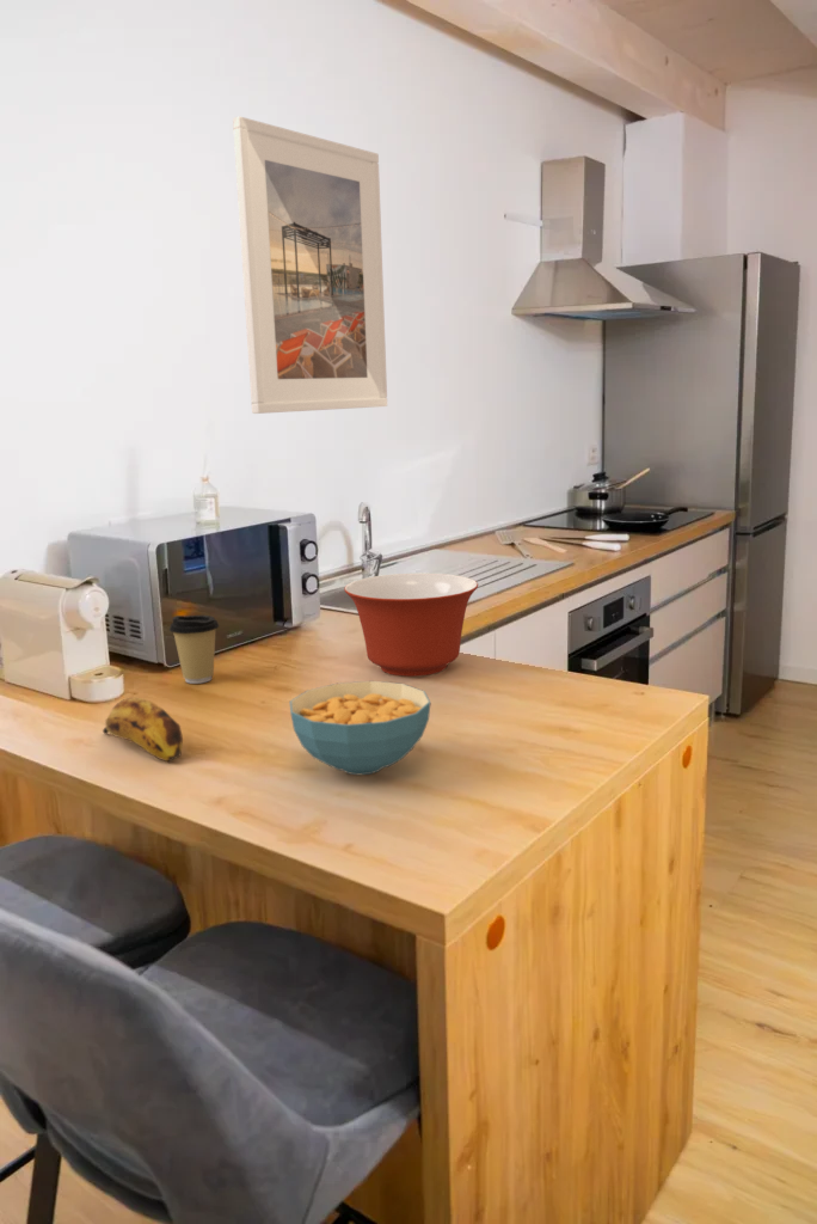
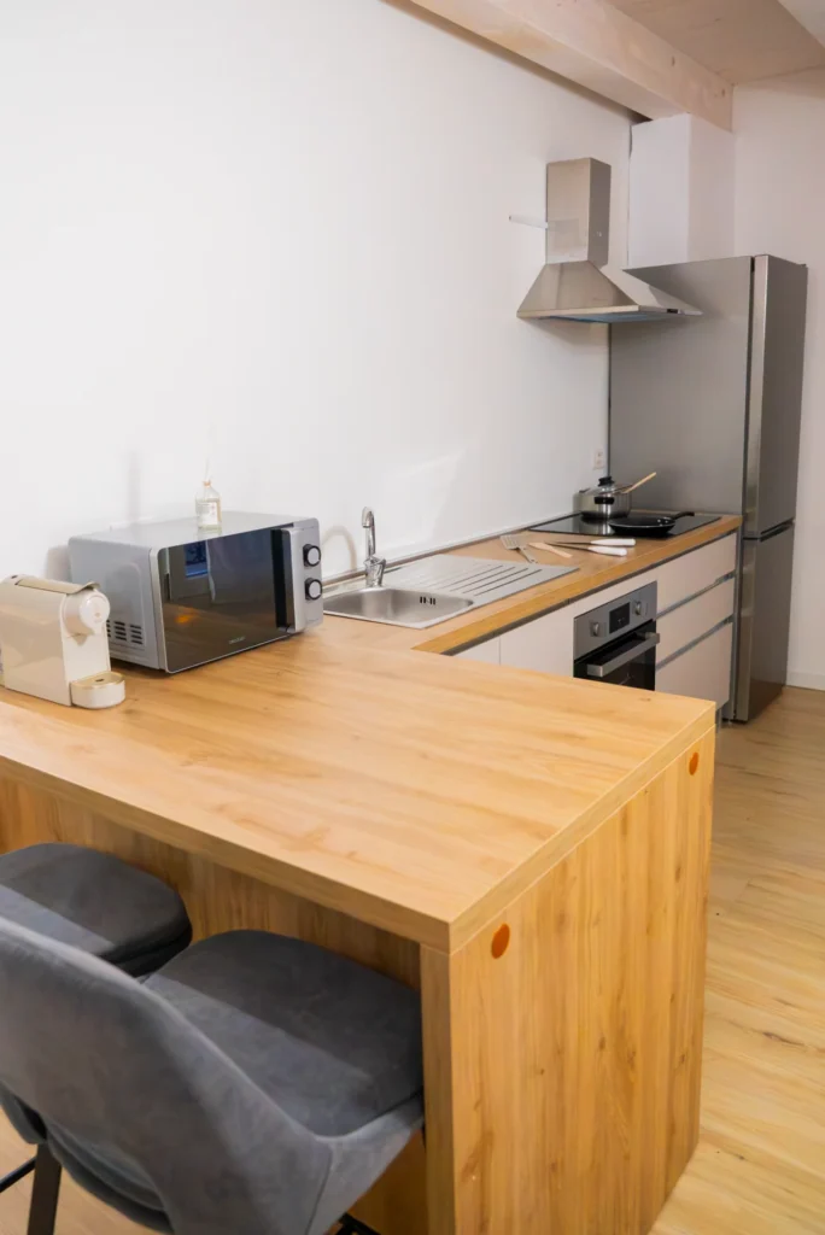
- coffee cup [168,614,221,685]
- cereal bowl [289,680,432,776]
- banana [102,697,184,763]
- mixing bowl [343,571,479,678]
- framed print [232,115,388,415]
